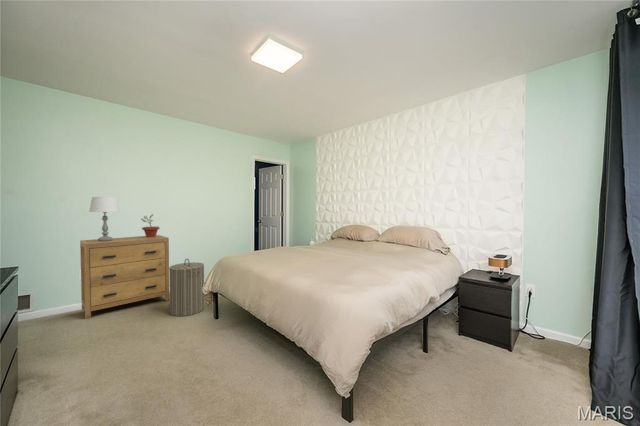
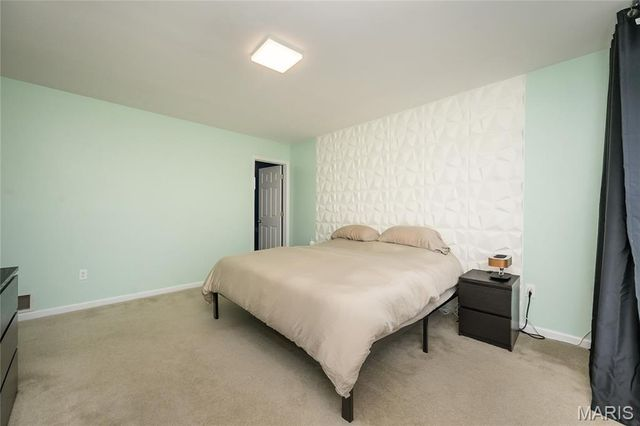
- dresser [79,234,170,320]
- table lamp [88,196,121,241]
- laundry hamper [169,258,205,317]
- potted plant [140,214,161,238]
